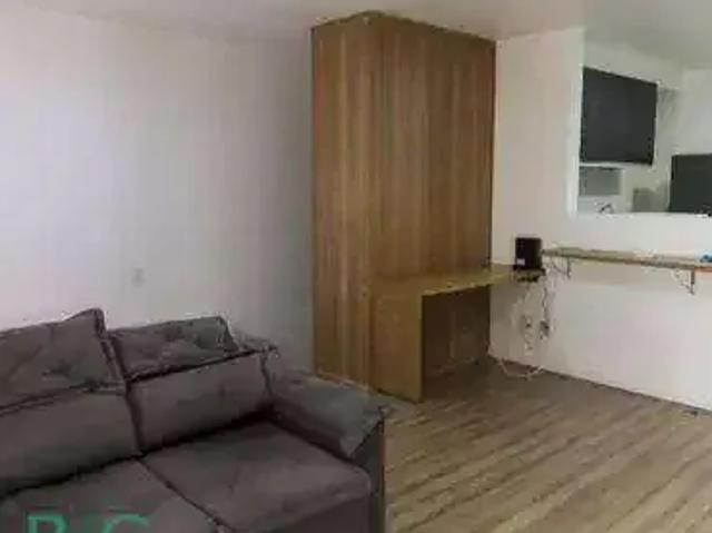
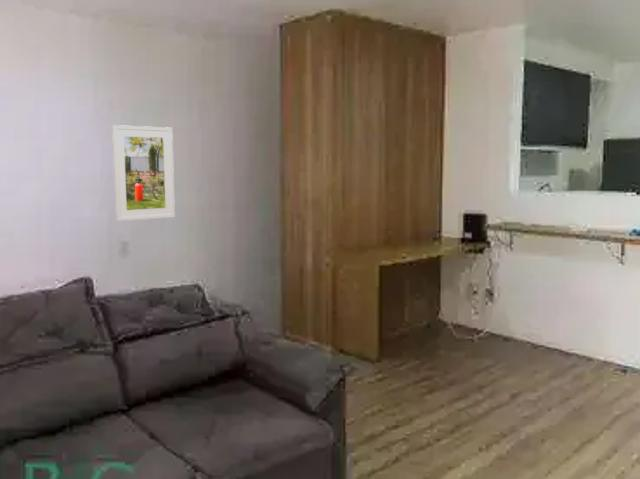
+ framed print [111,124,176,222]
